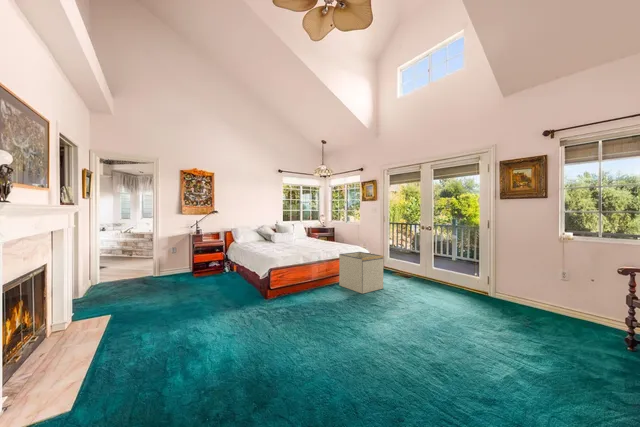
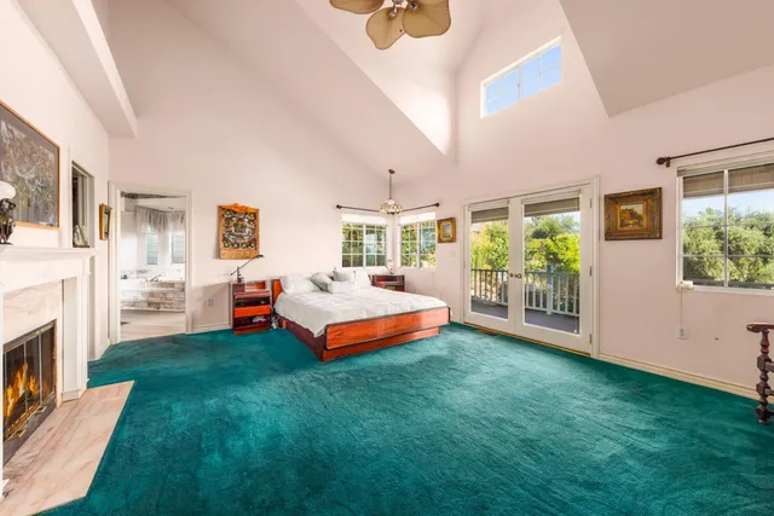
- storage bin [338,251,384,295]
